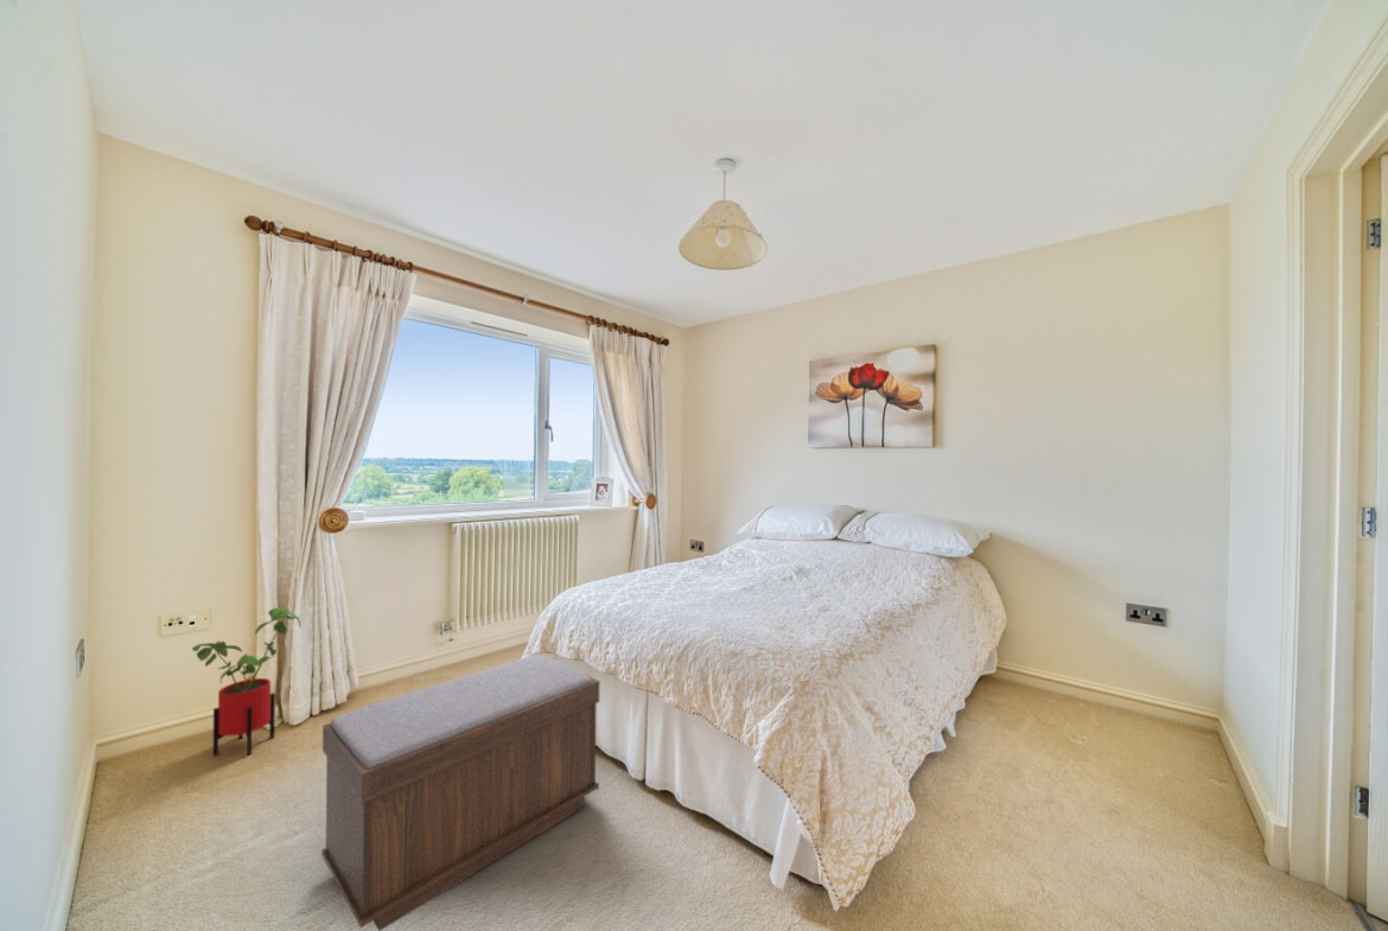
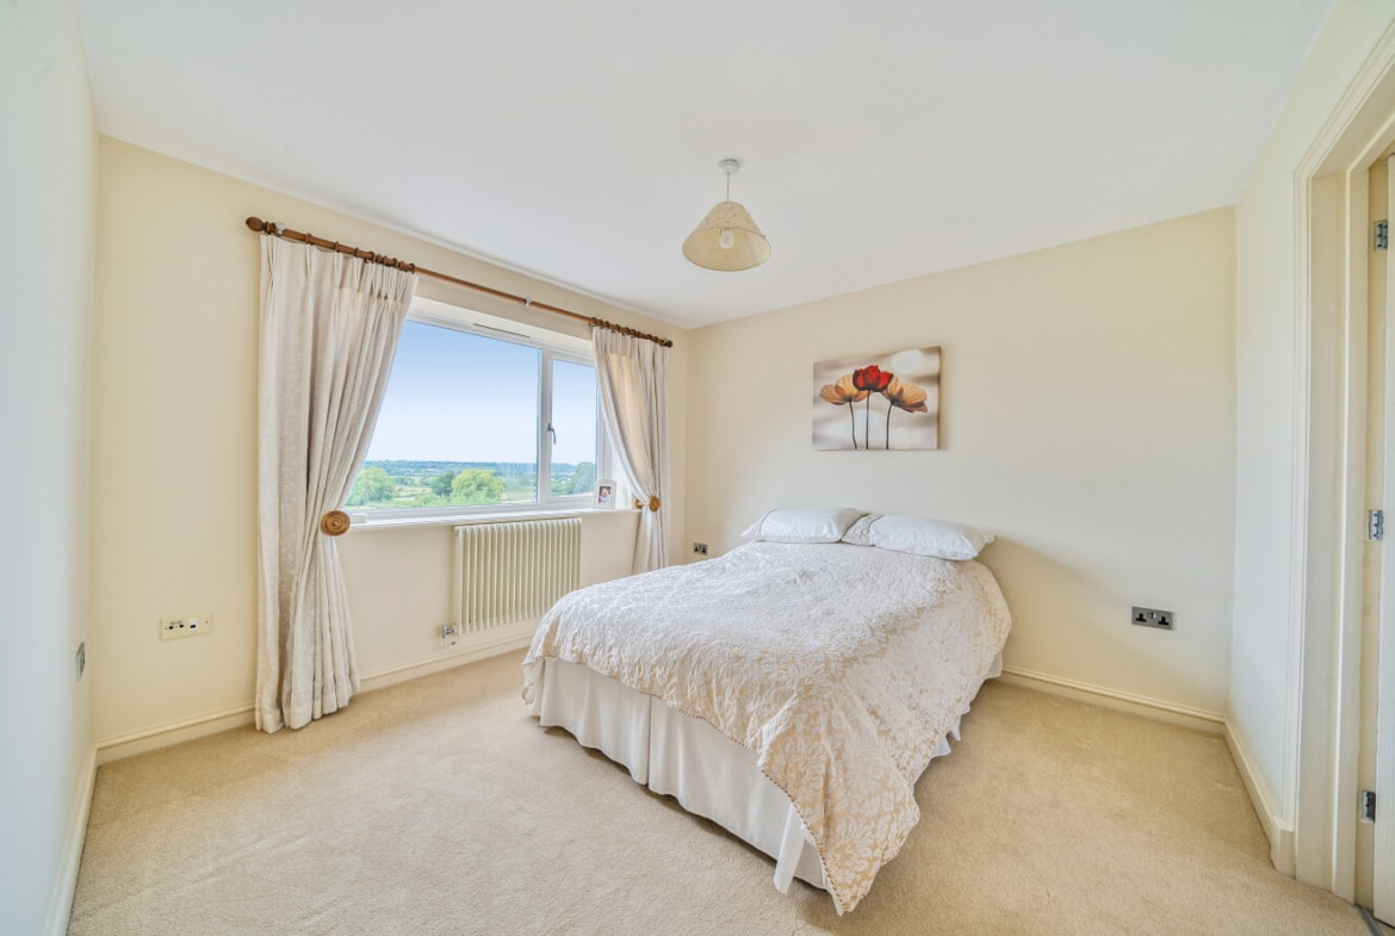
- house plant [191,606,301,757]
- bench [320,653,600,931]
